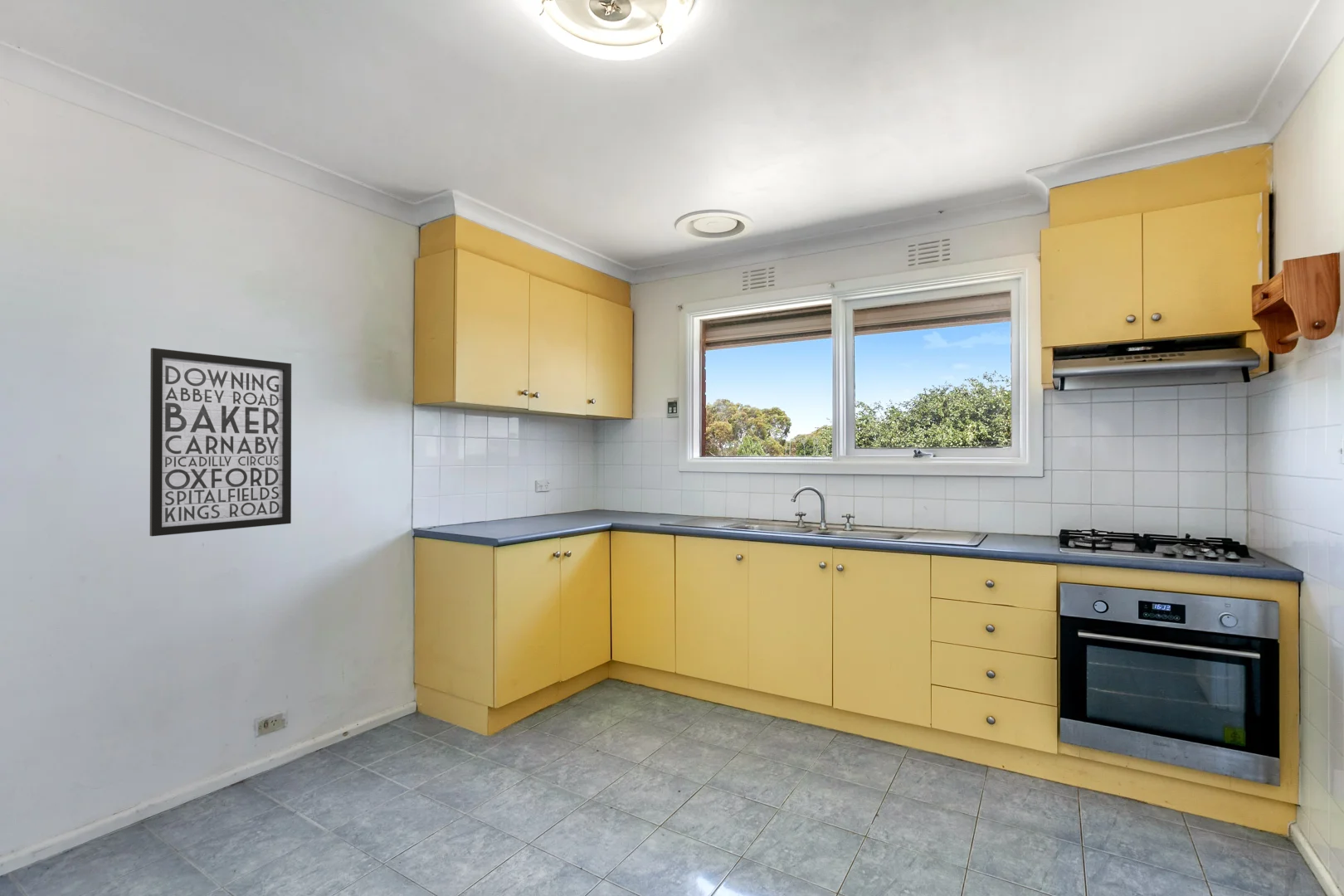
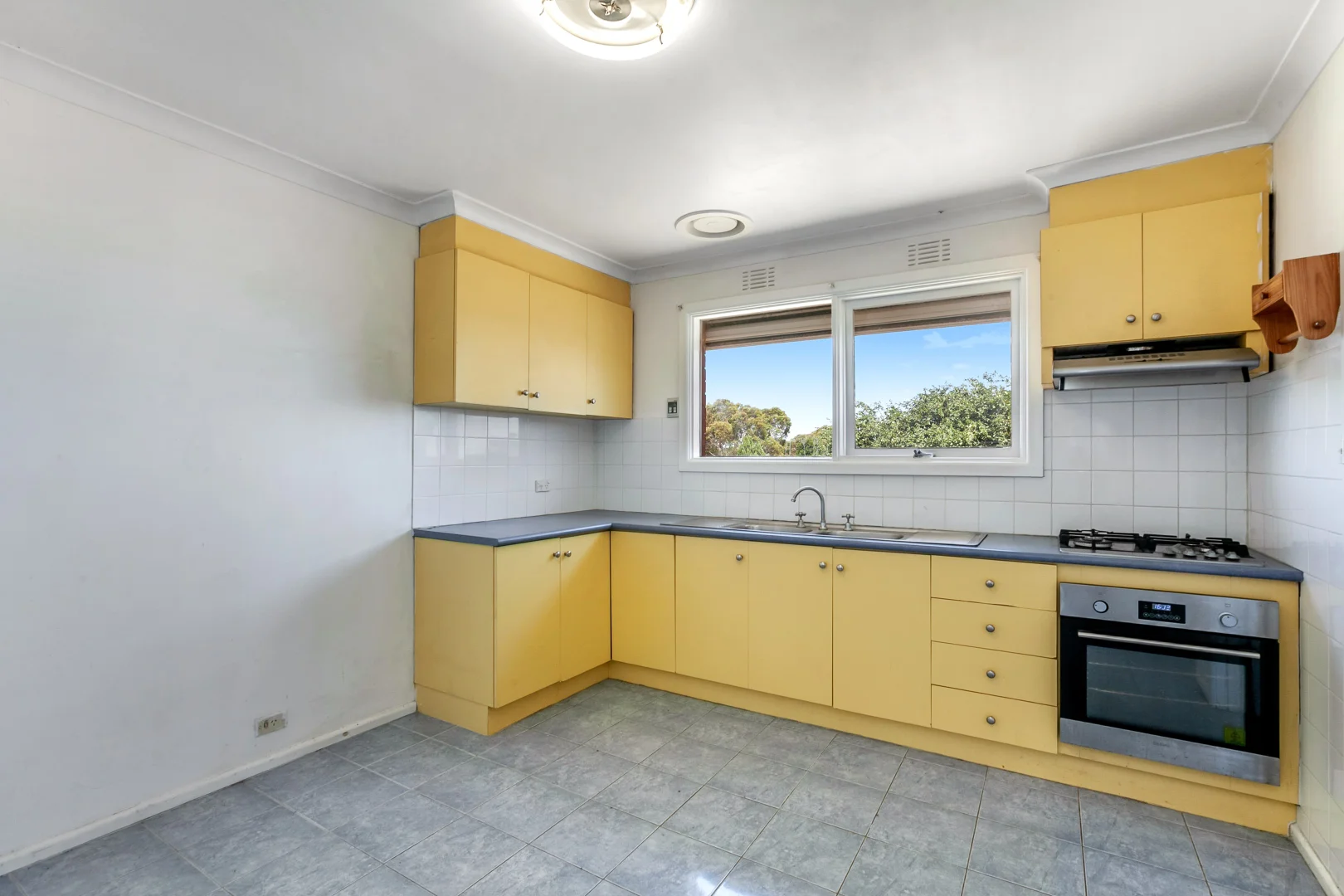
- wall art [149,348,292,537]
